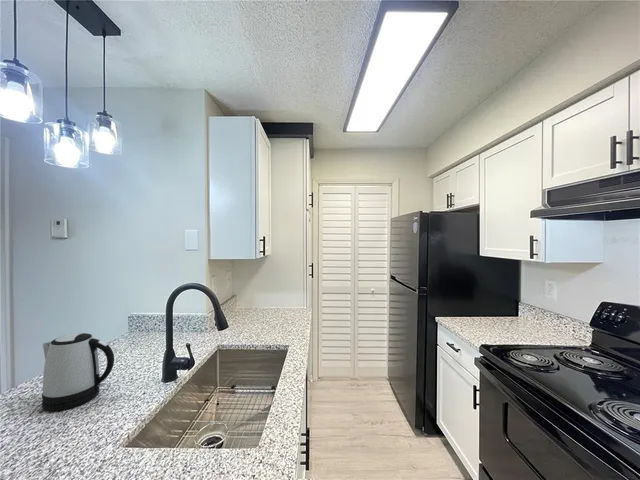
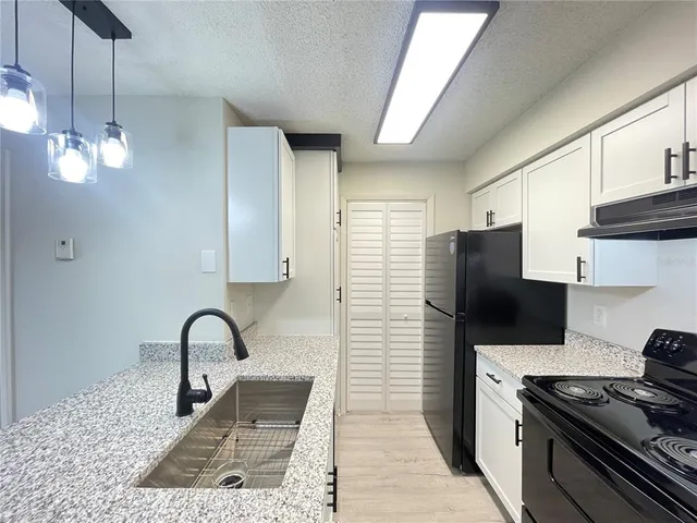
- kettle [41,332,115,412]
